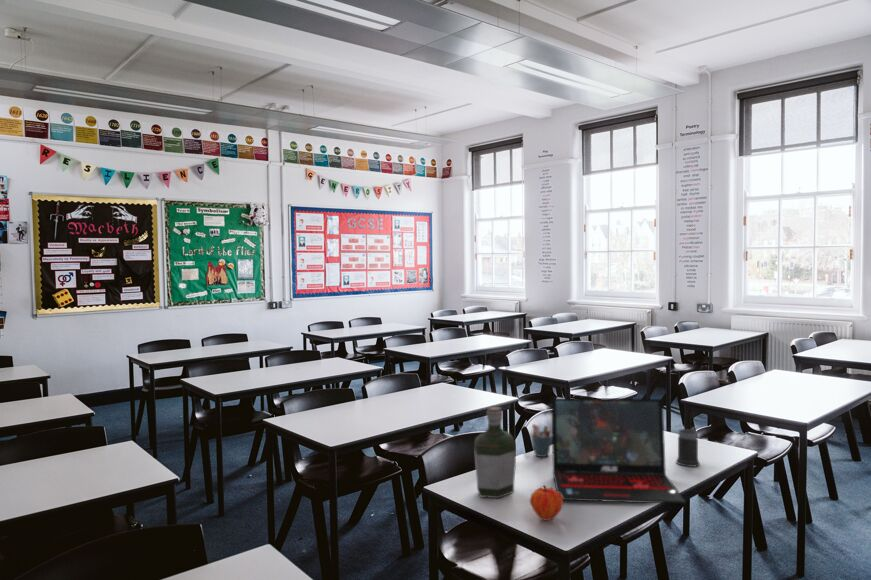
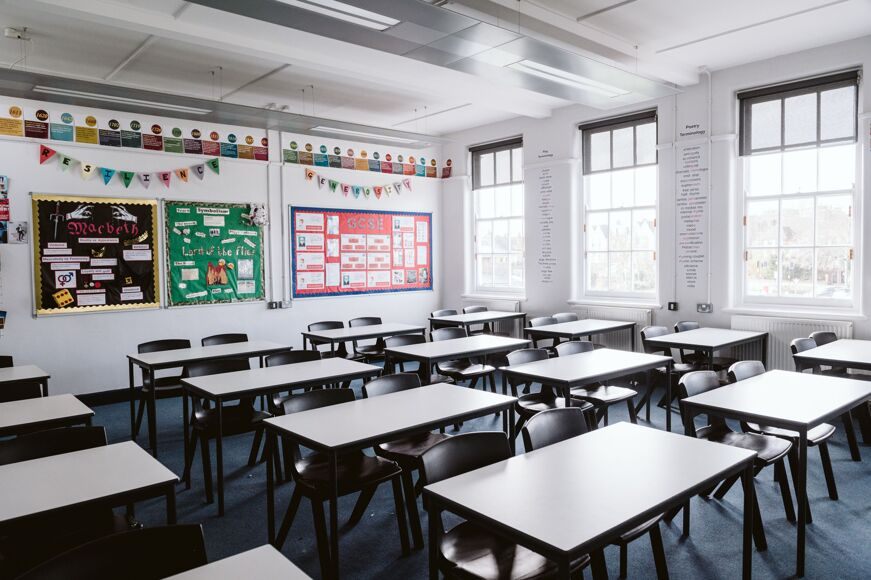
- pen holder [530,423,552,458]
- bottle [473,405,517,499]
- mug [675,426,701,468]
- laptop [551,397,687,505]
- fruit [529,484,564,522]
